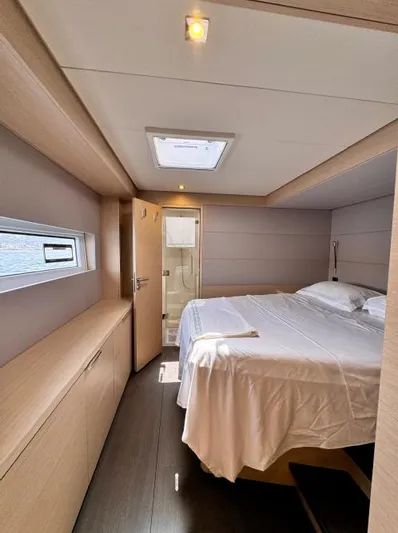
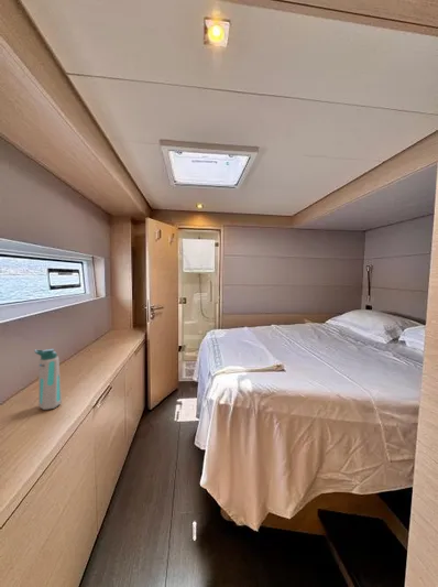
+ water bottle [33,348,63,411]
